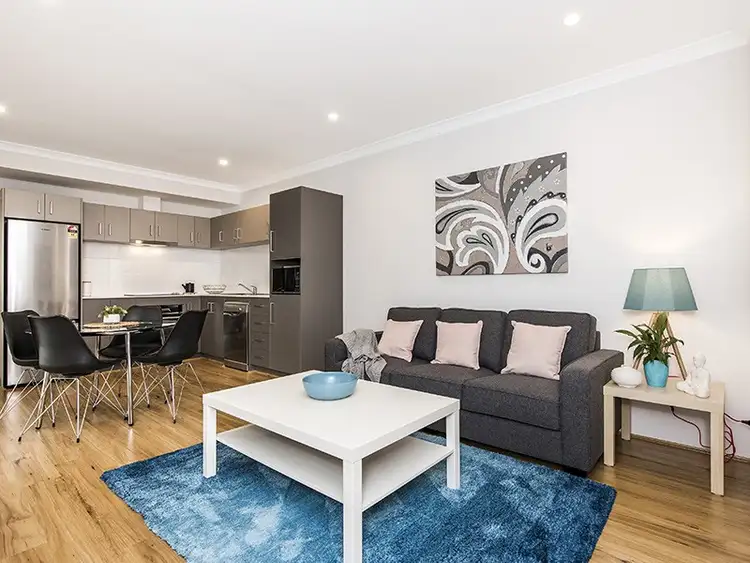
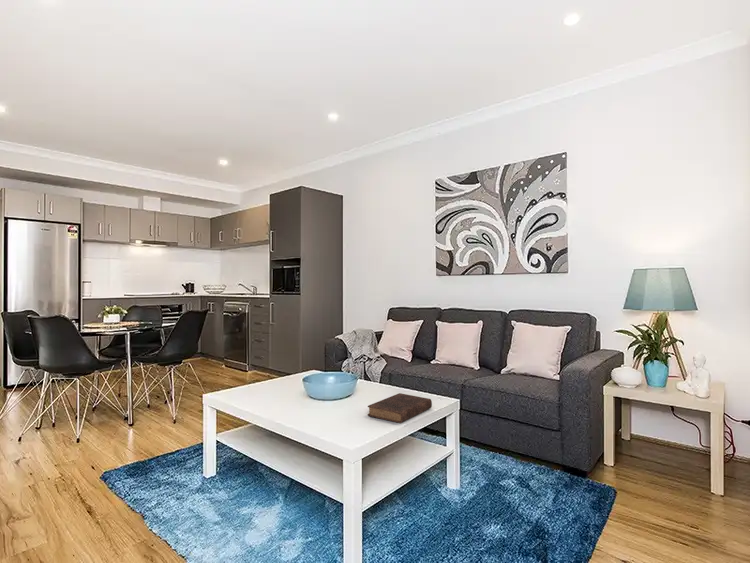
+ book [367,392,433,424]
